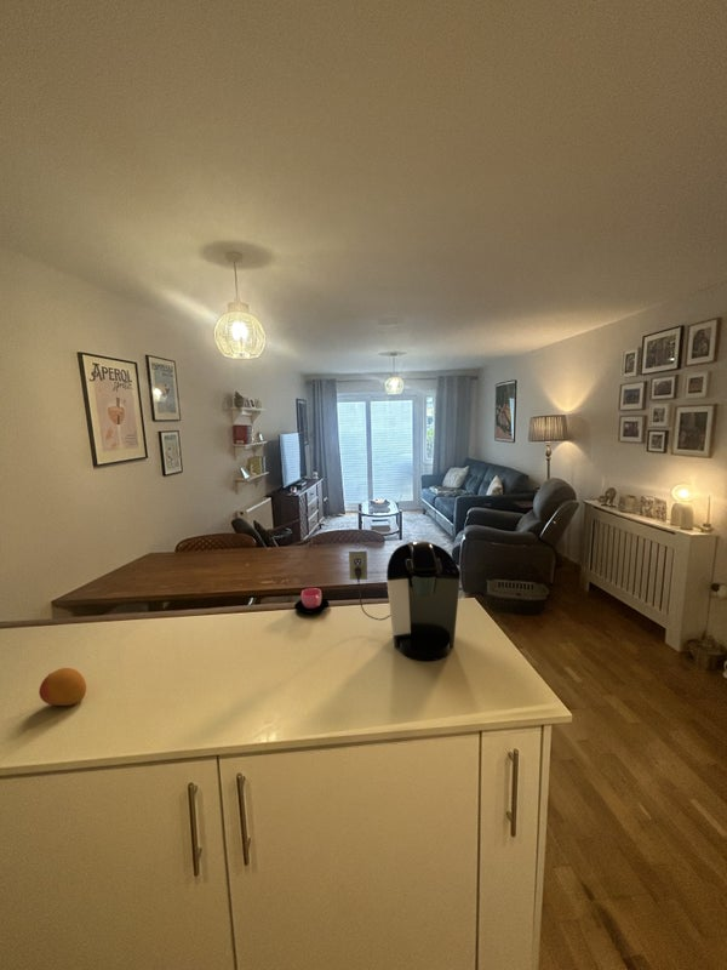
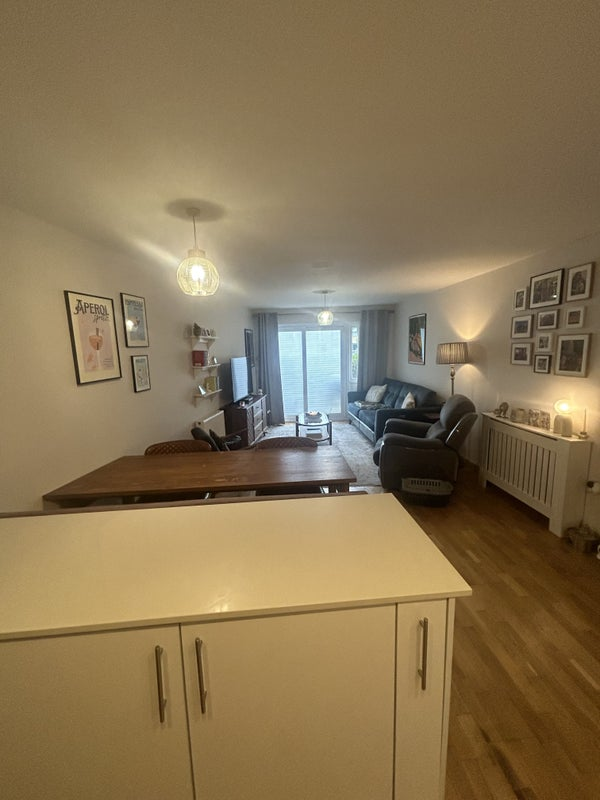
- cup [293,587,330,615]
- fruit [38,667,87,707]
- coffee maker [348,540,462,662]
